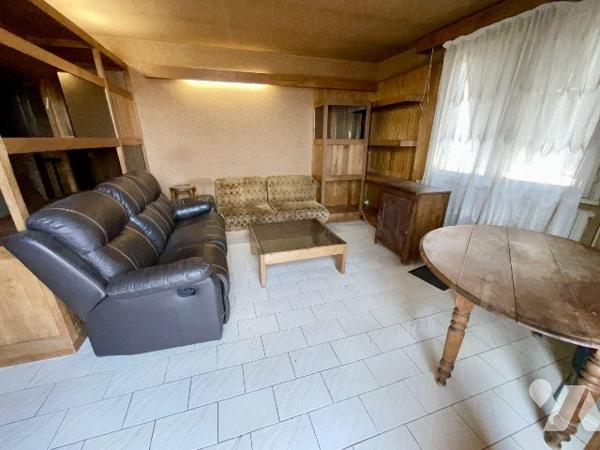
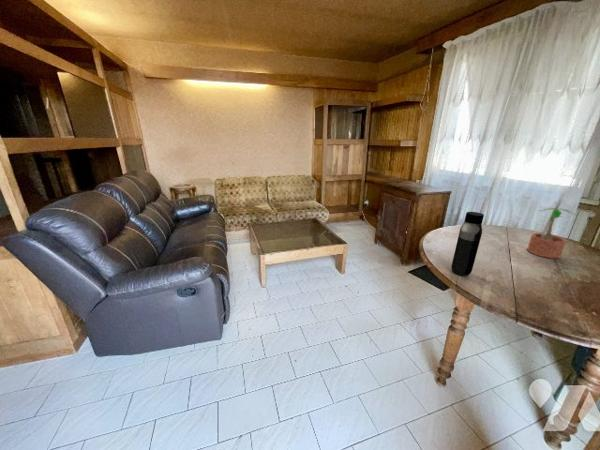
+ potted plant [526,207,578,259]
+ water bottle [450,211,485,277]
